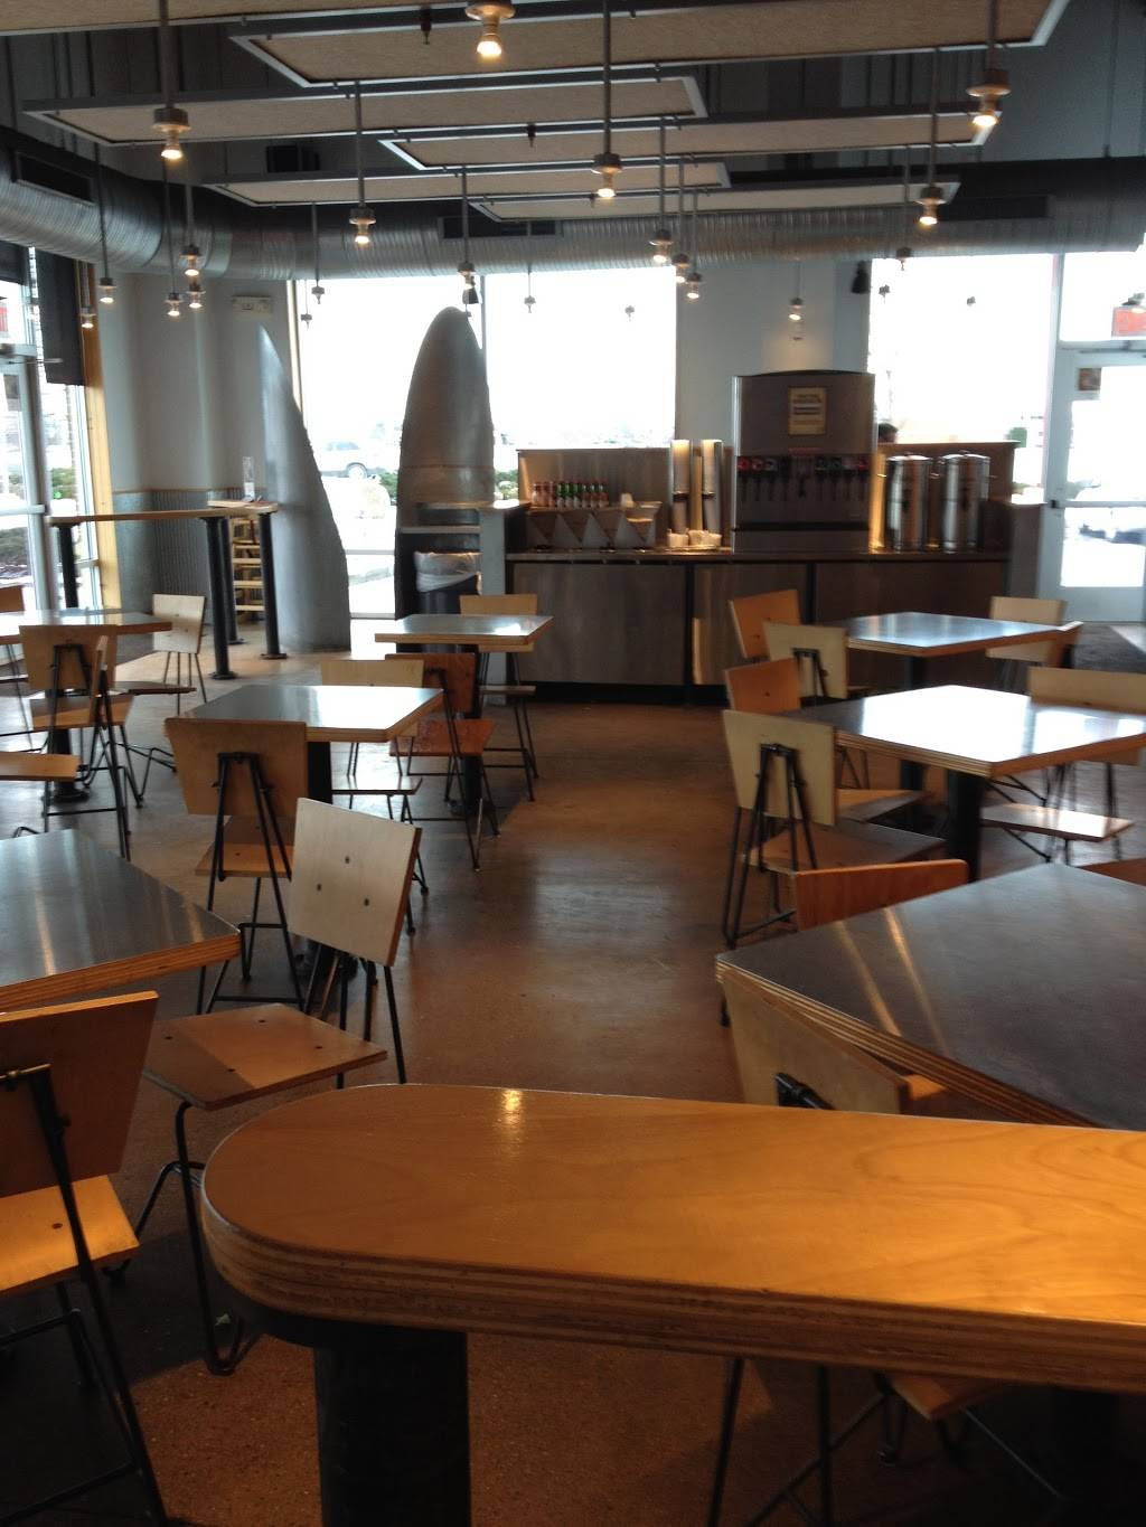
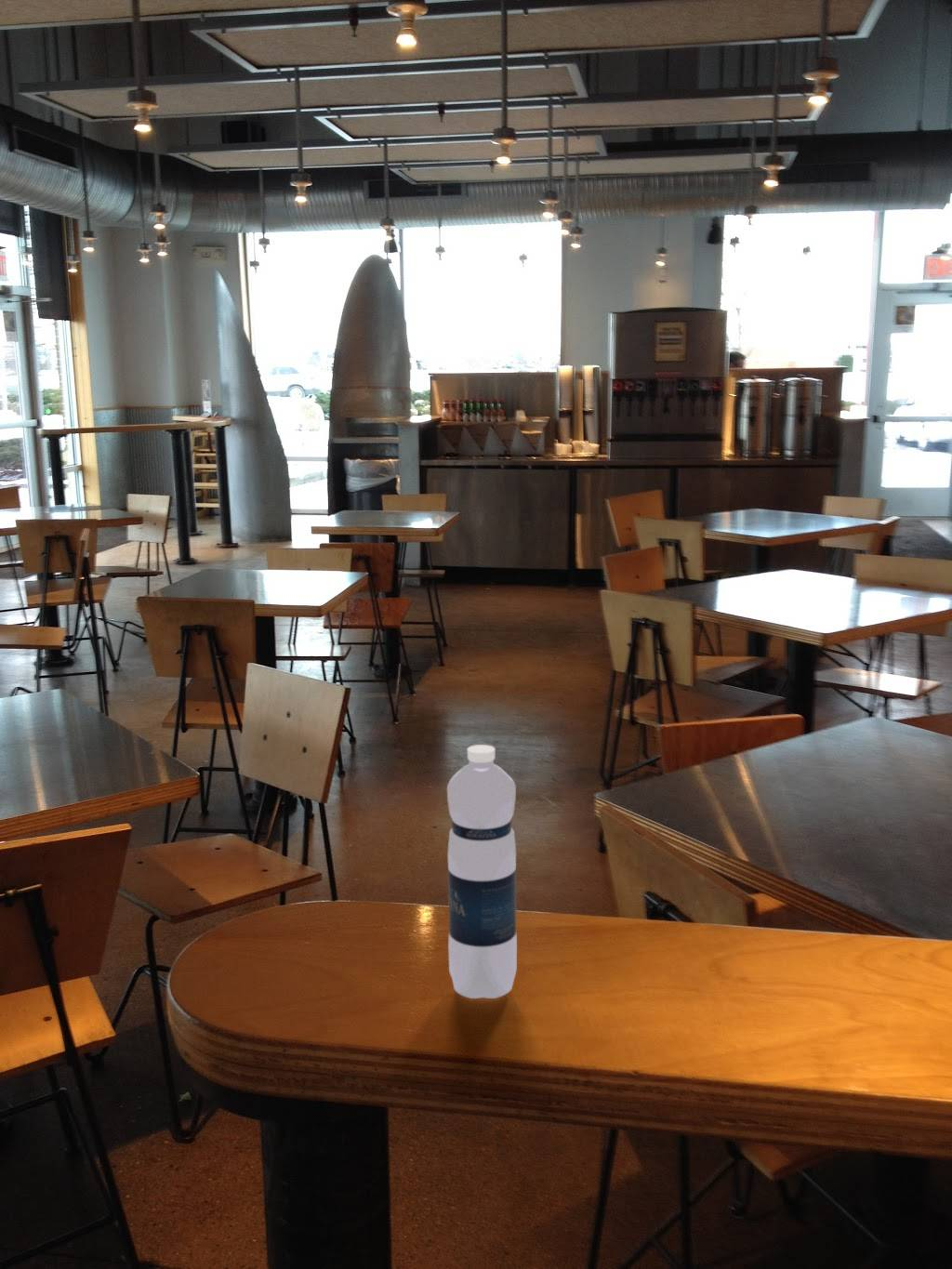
+ water bottle [446,744,518,999]
